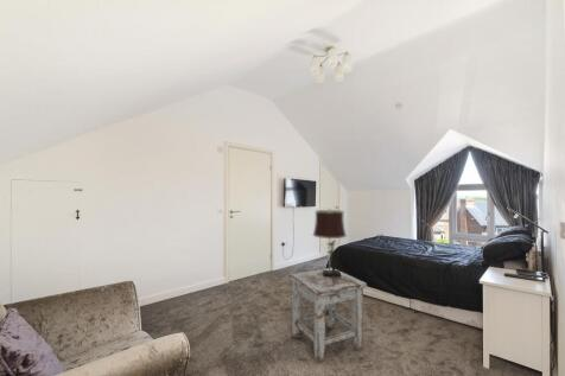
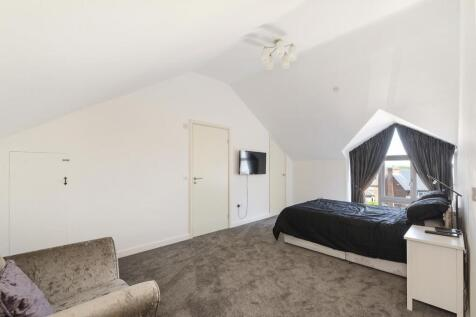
- stool [287,267,368,365]
- table lamp [312,206,348,276]
